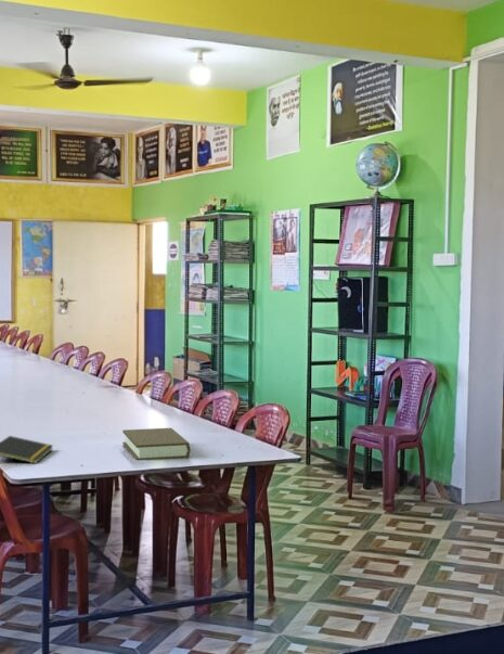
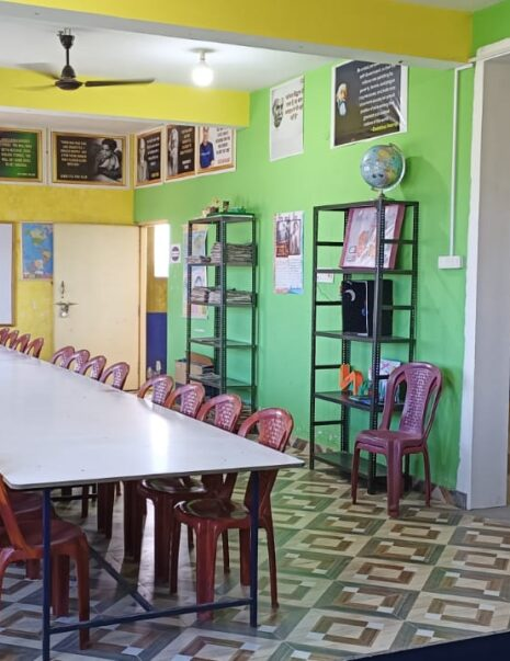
- notepad [0,435,54,464]
- book [121,427,192,461]
